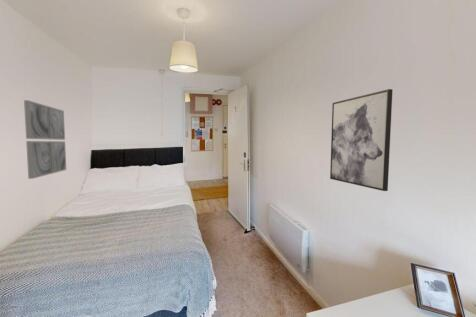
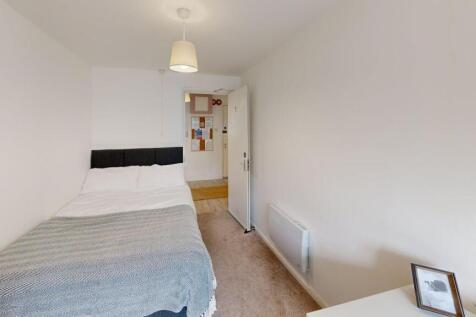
- wall art [23,99,67,180]
- wall art [329,88,394,192]
